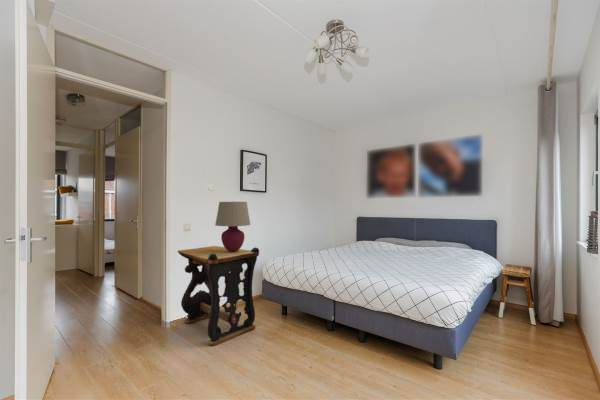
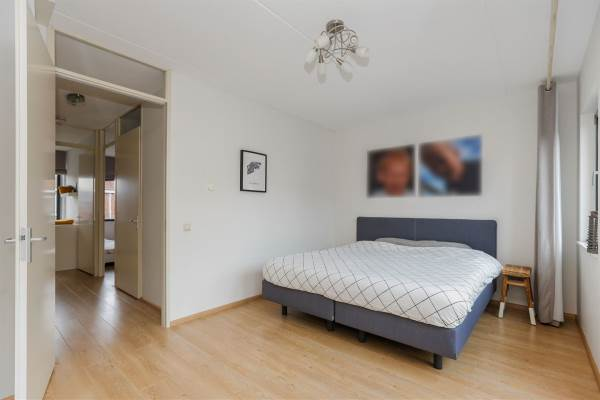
- table lamp [214,201,251,252]
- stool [177,245,260,347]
